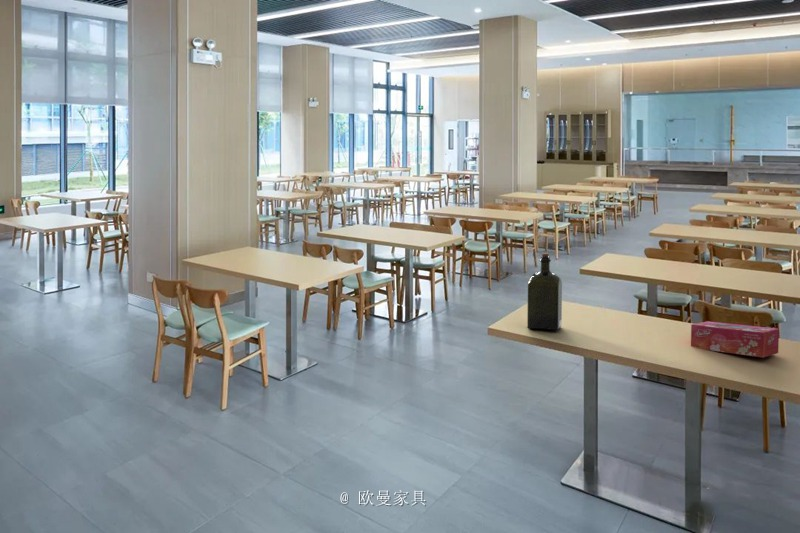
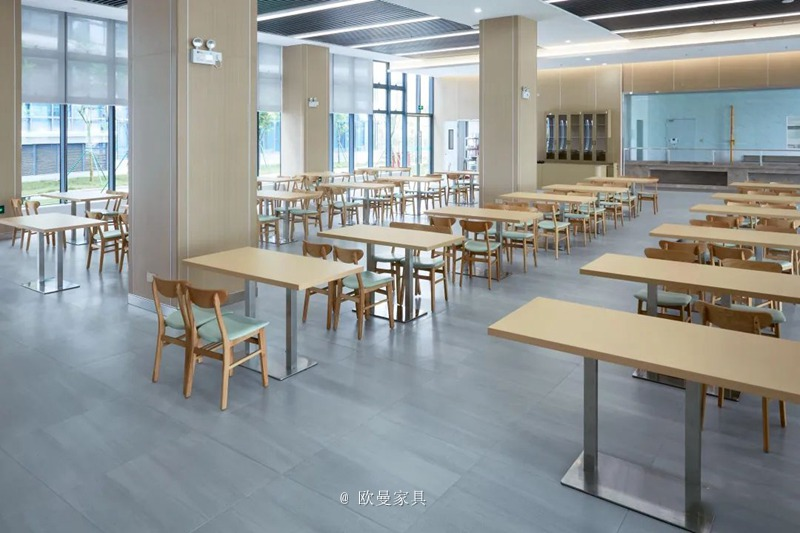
- tissue box [690,320,780,359]
- liquor [526,252,563,331]
